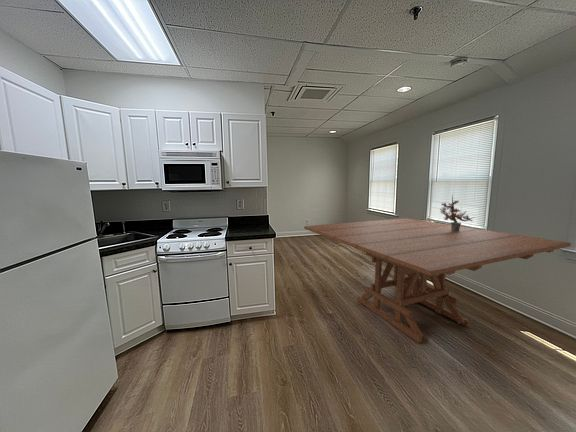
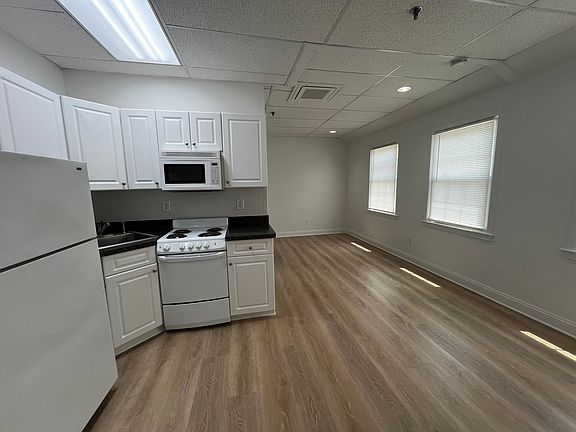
- dining table [303,217,572,344]
- potted plant [439,194,477,231]
